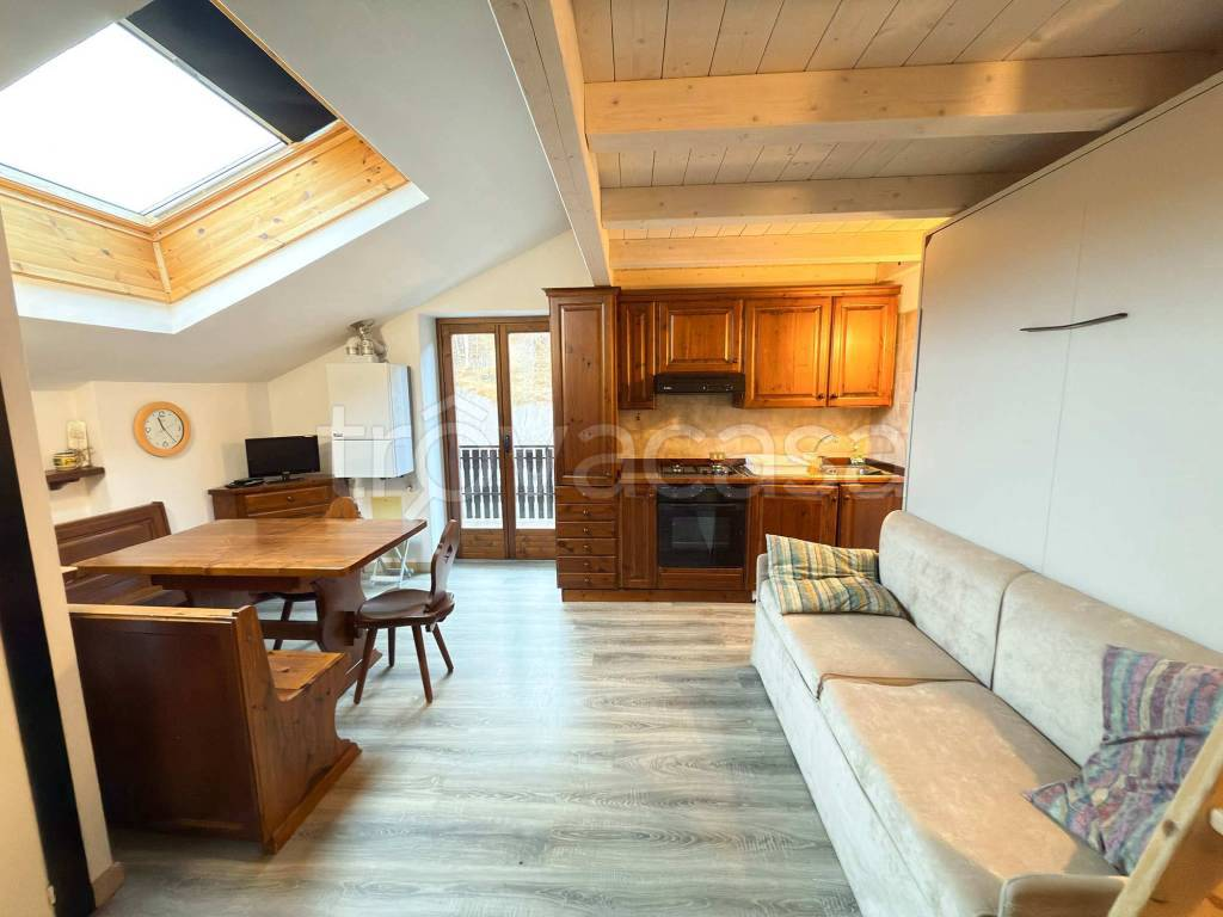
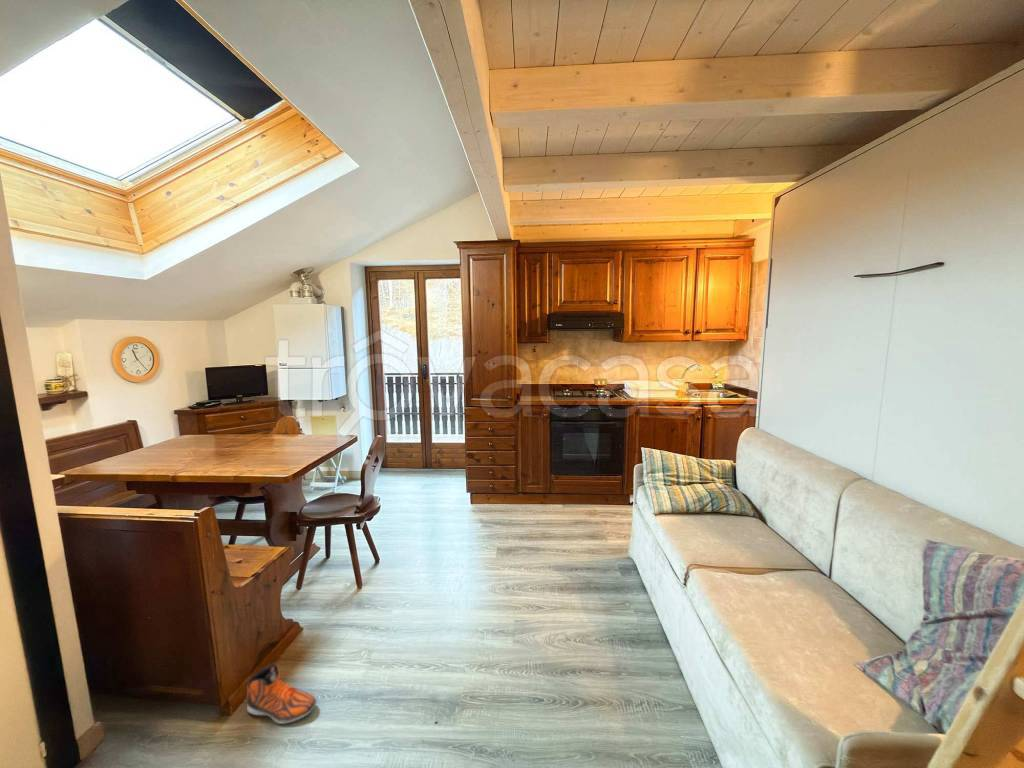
+ sneaker [246,663,317,725]
